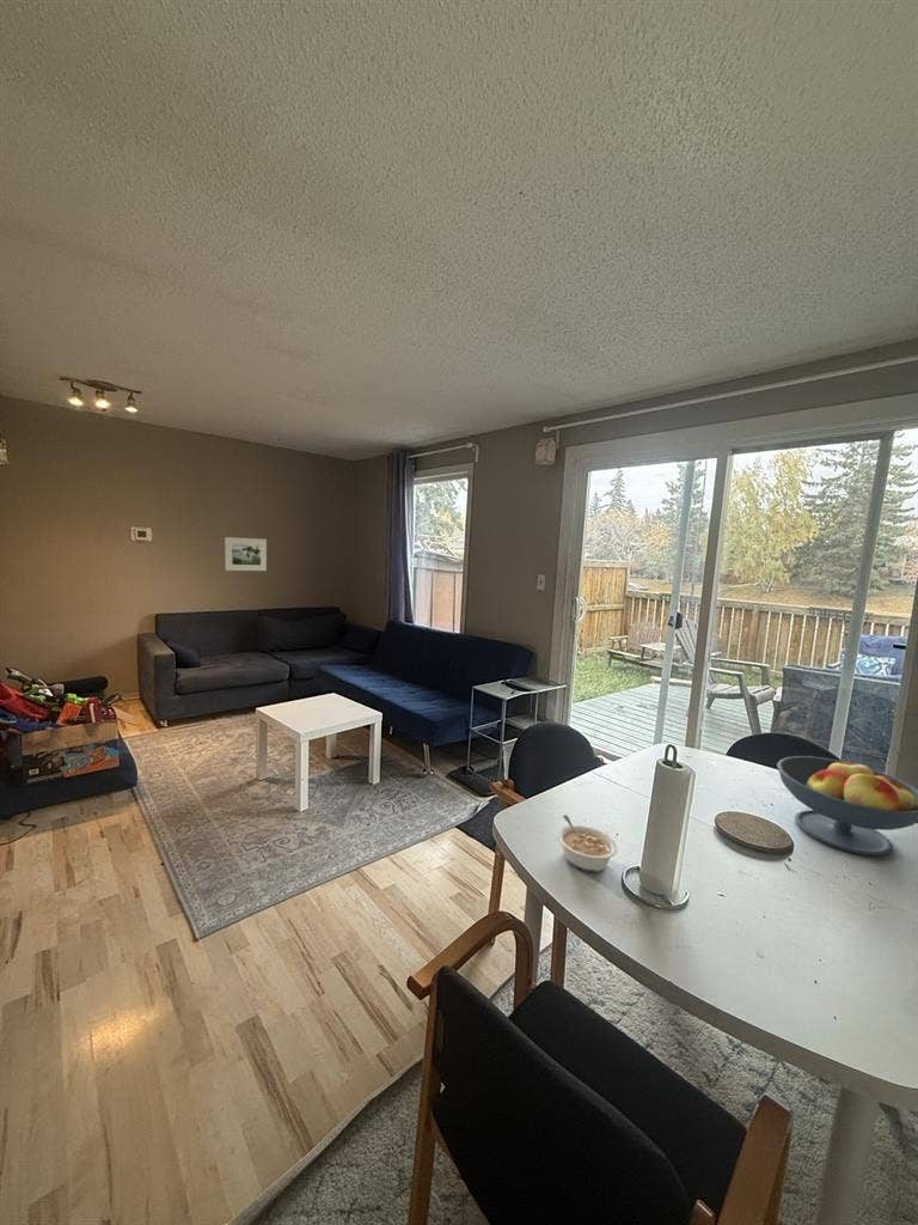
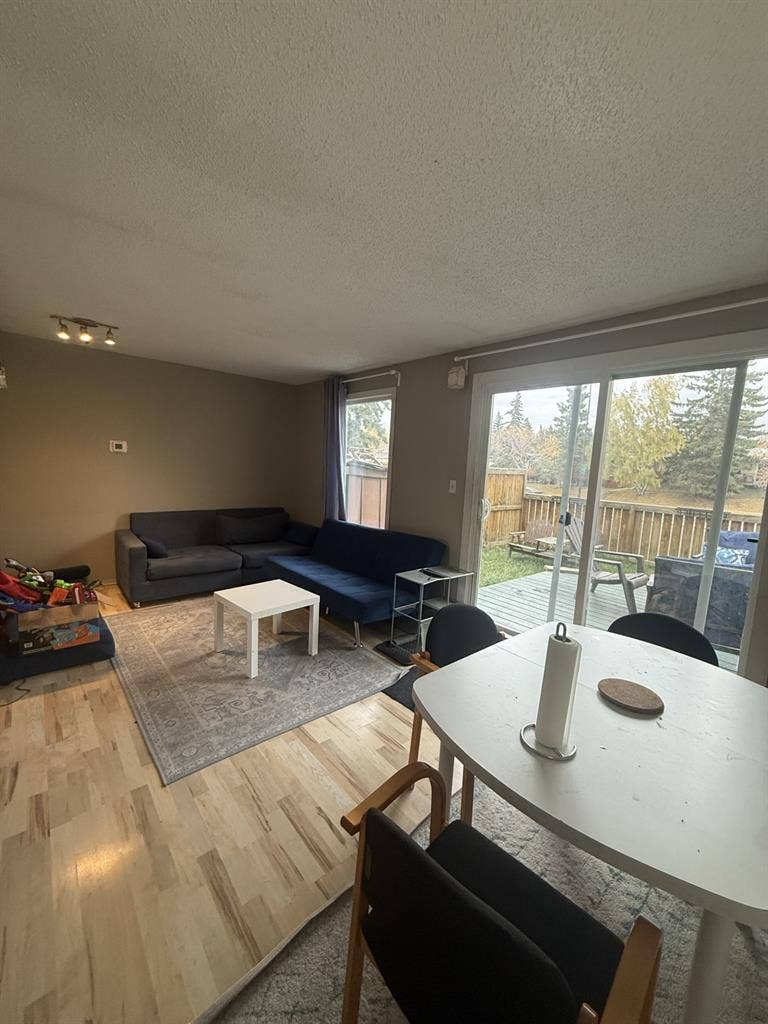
- fruit bowl [776,755,918,858]
- legume [556,813,619,873]
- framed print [224,536,268,572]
